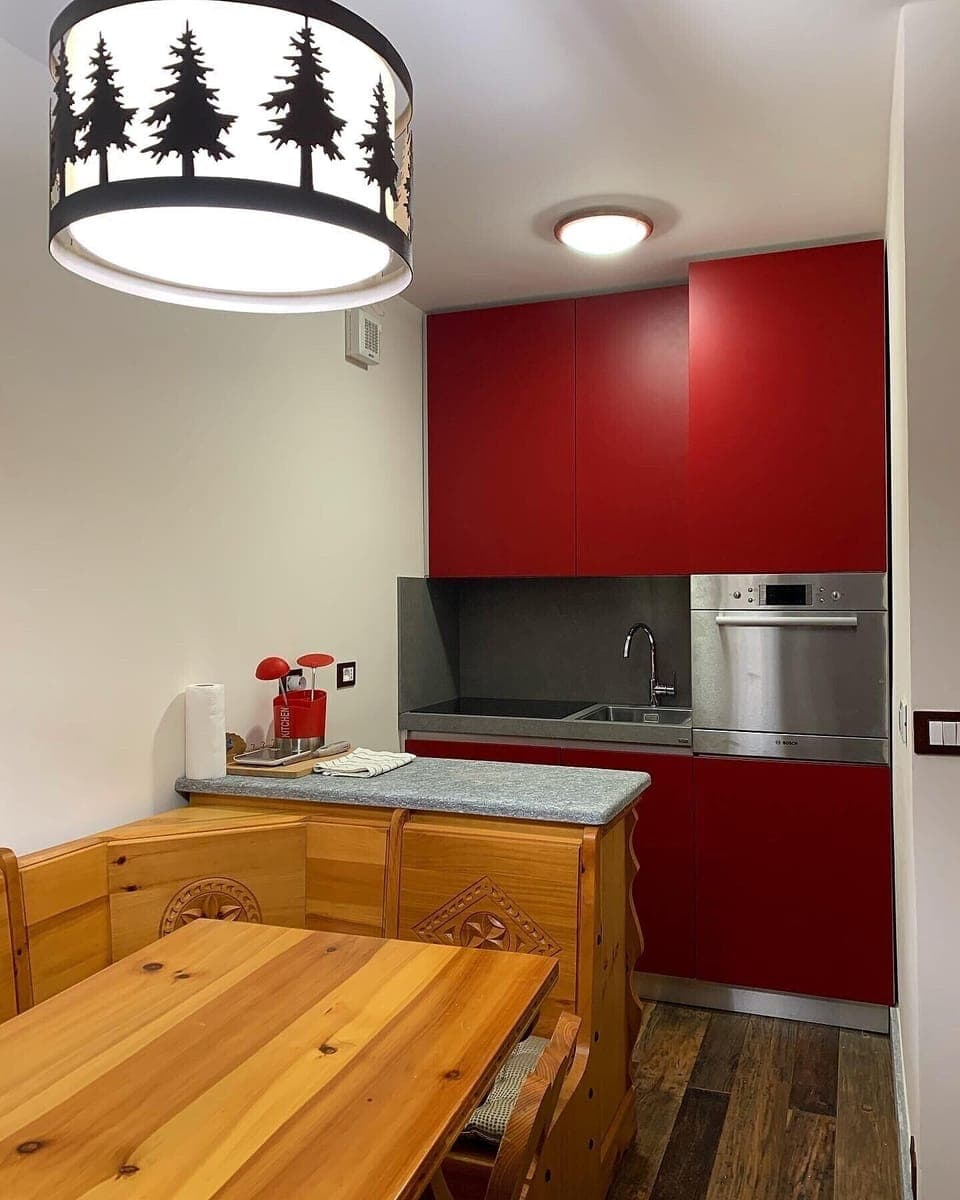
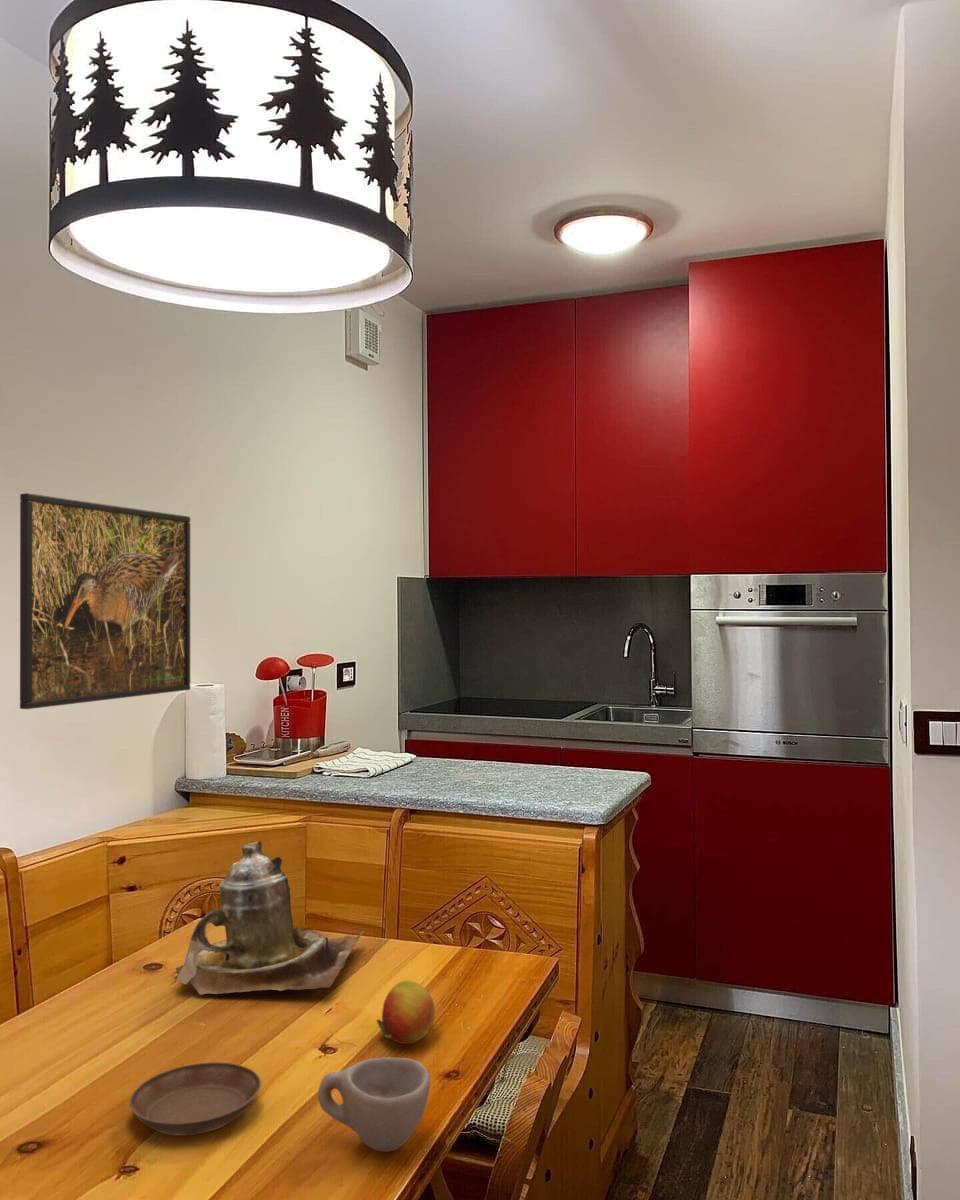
+ teapot [175,840,365,995]
+ fruit [376,979,436,1045]
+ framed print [19,492,191,710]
+ saucer [129,1061,262,1137]
+ cup [317,1056,431,1153]
